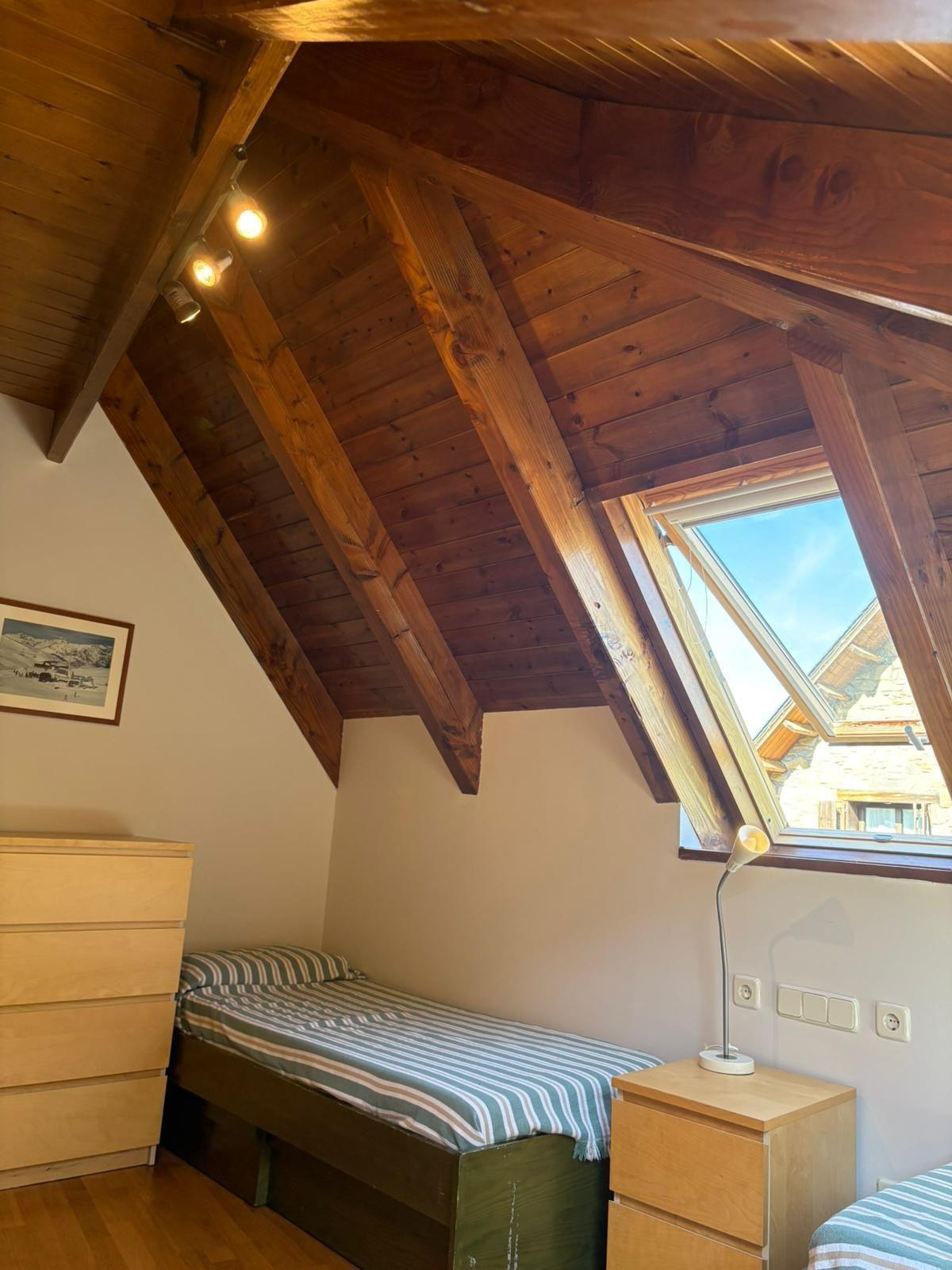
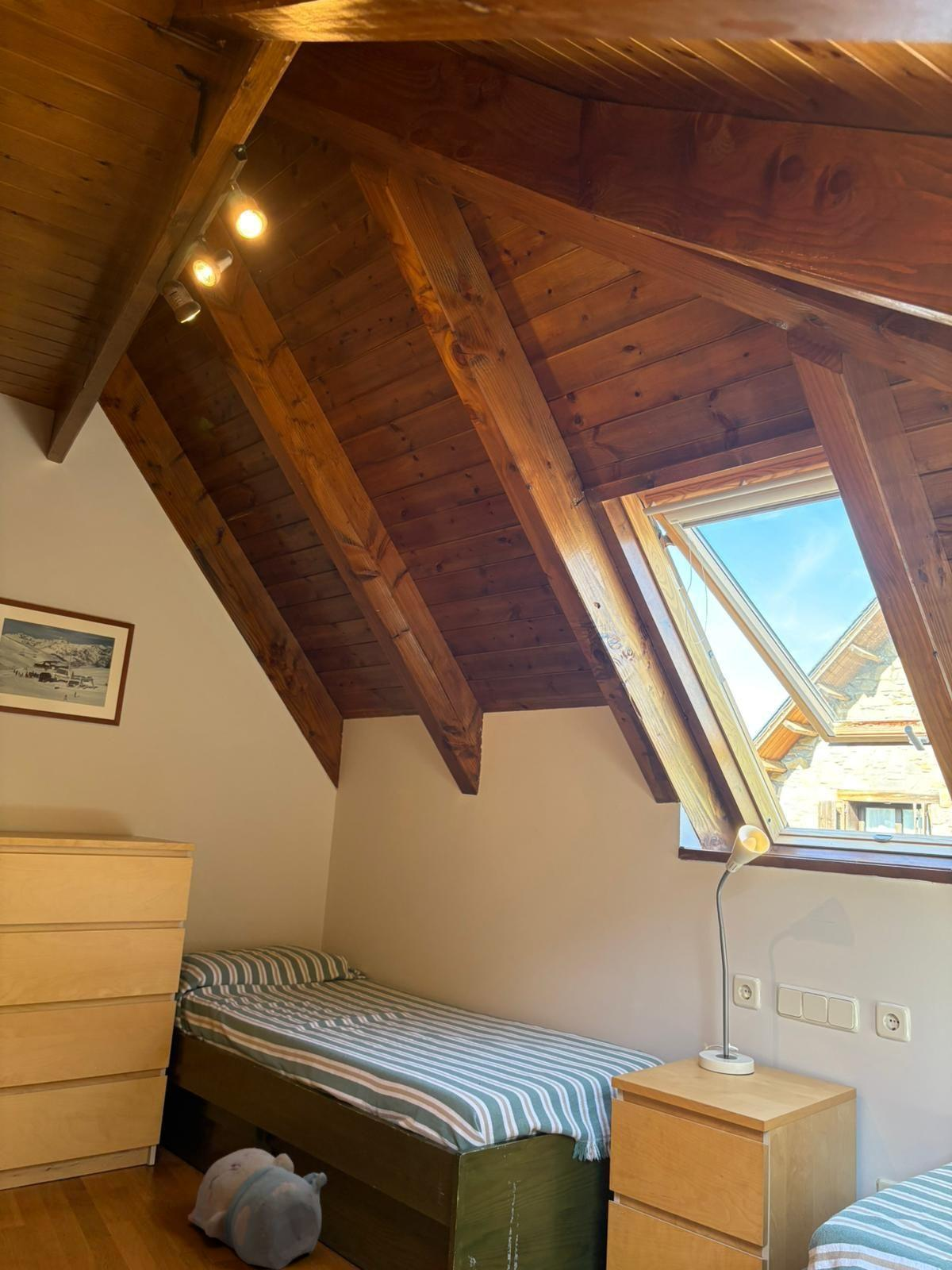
+ plush toy [187,1147,328,1270]
